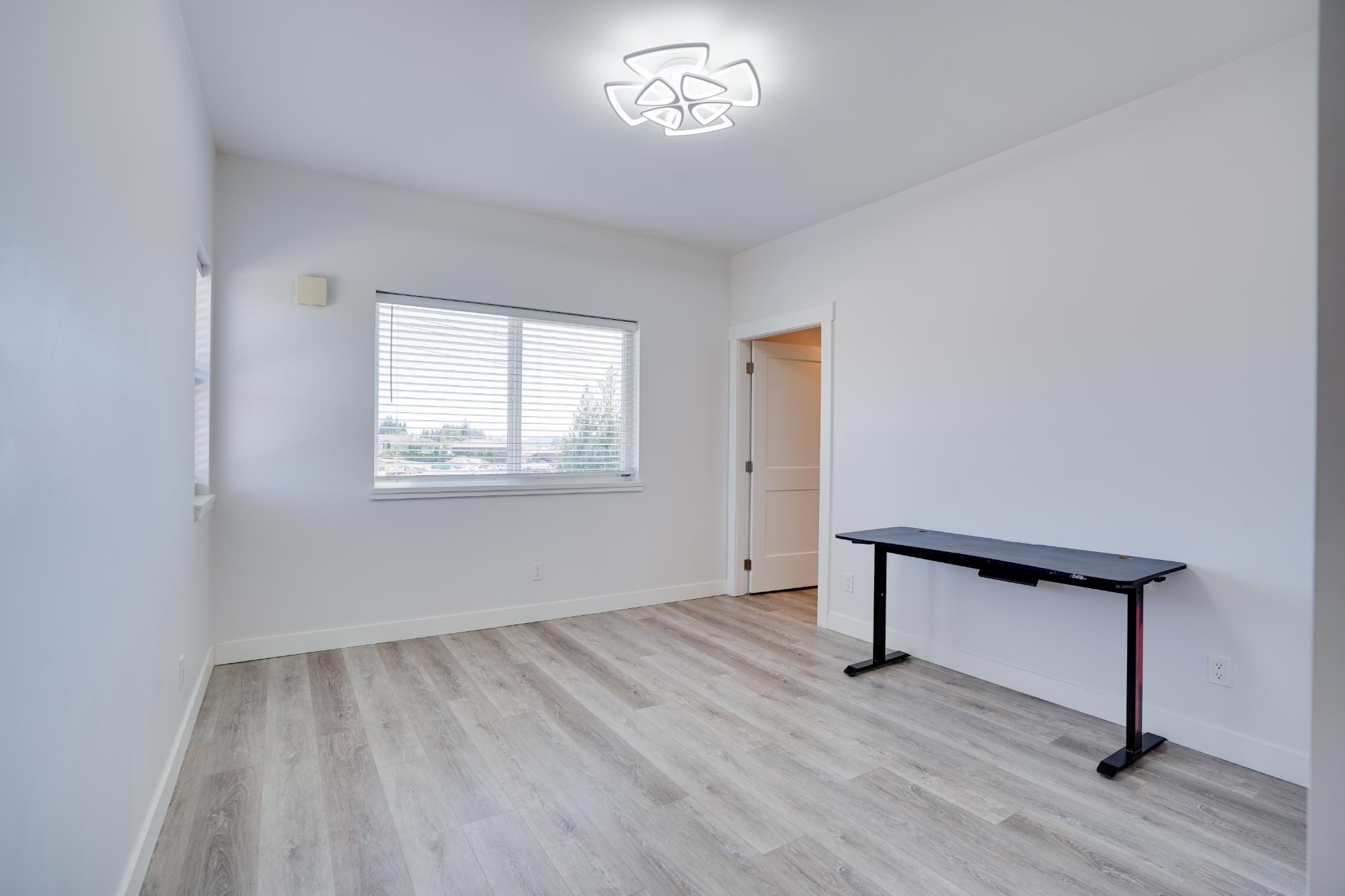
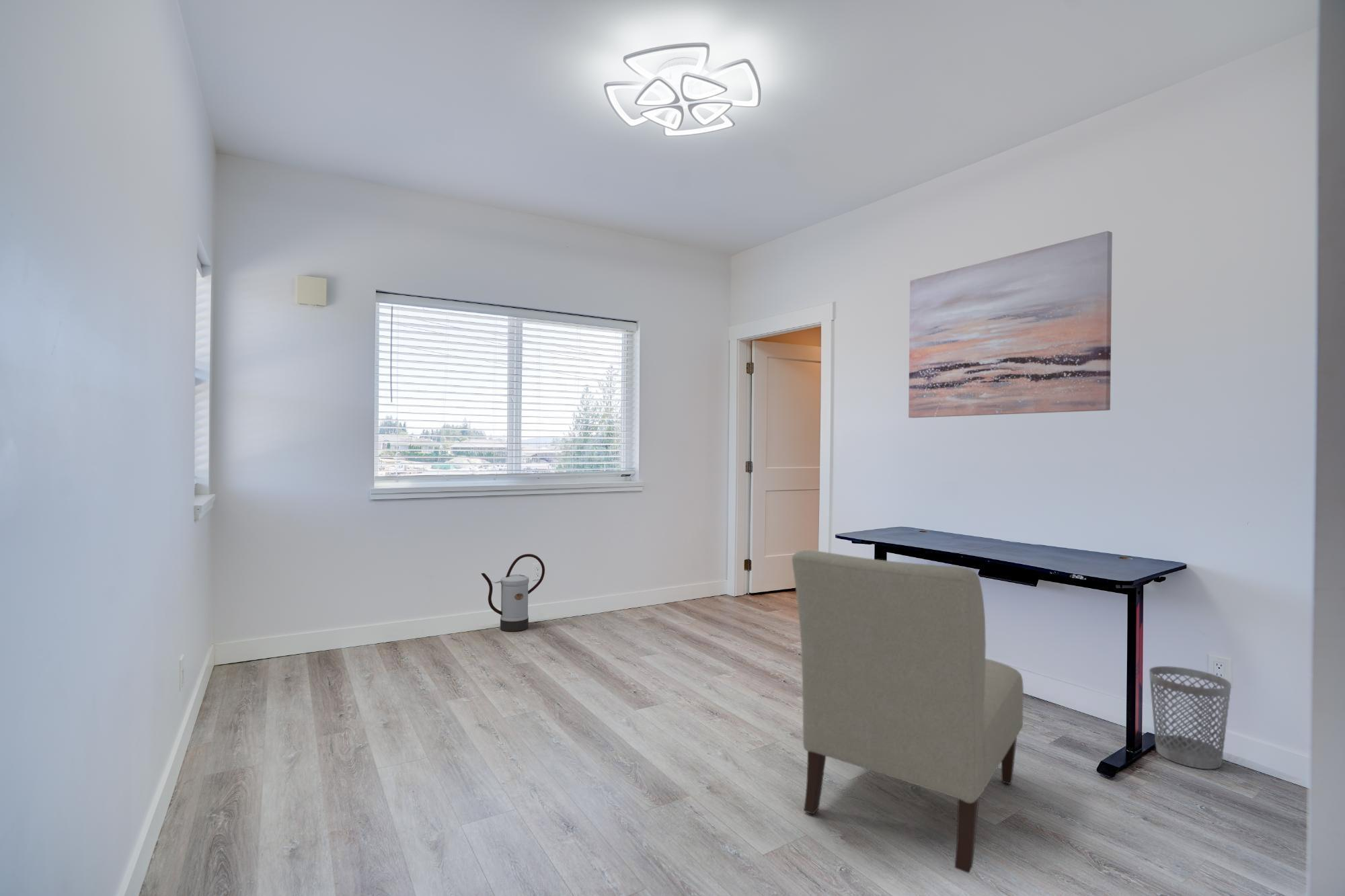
+ wall art [908,231,1113,419]
+ wastebasket [1149,665,1232,770]
+ watering can [481,553,545,633]
+ chair [792,549,1024,874]
